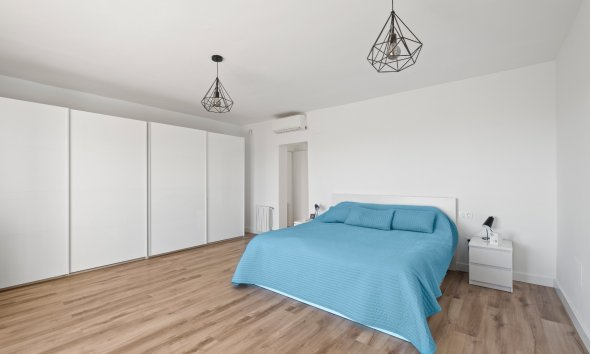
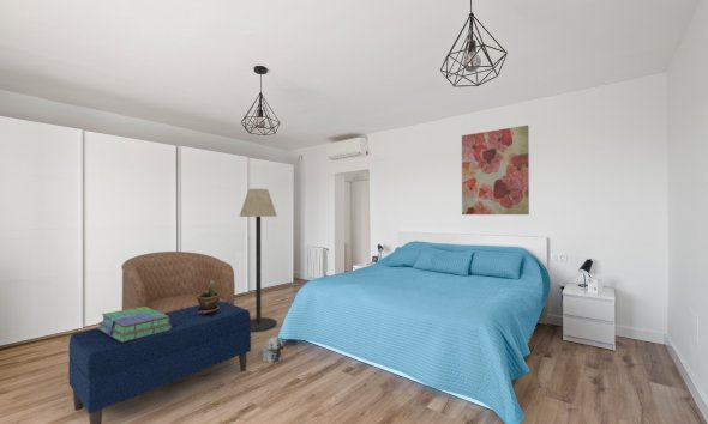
+ wall art [461,125,530,216]
+ potted plant [197,281,220,314]
+ plush toy [260,335,284,364]
+ floor lamp [239,188,278,333]
+ bench [67,301,252,424]
+ stack of books [97,307,172,343]
+ armchair [120,250,236,314]
